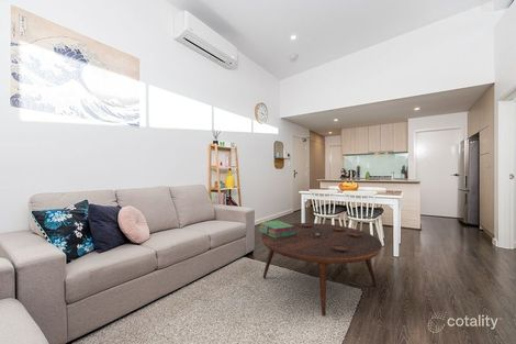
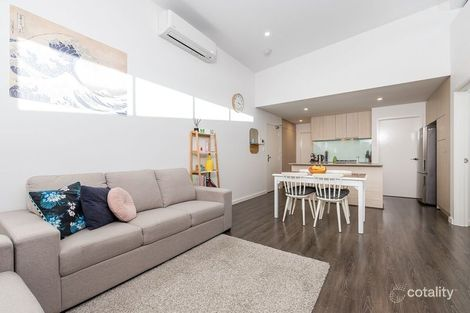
- coffee table [260,222,383,317]
- stack of books [258,220,296,238]
